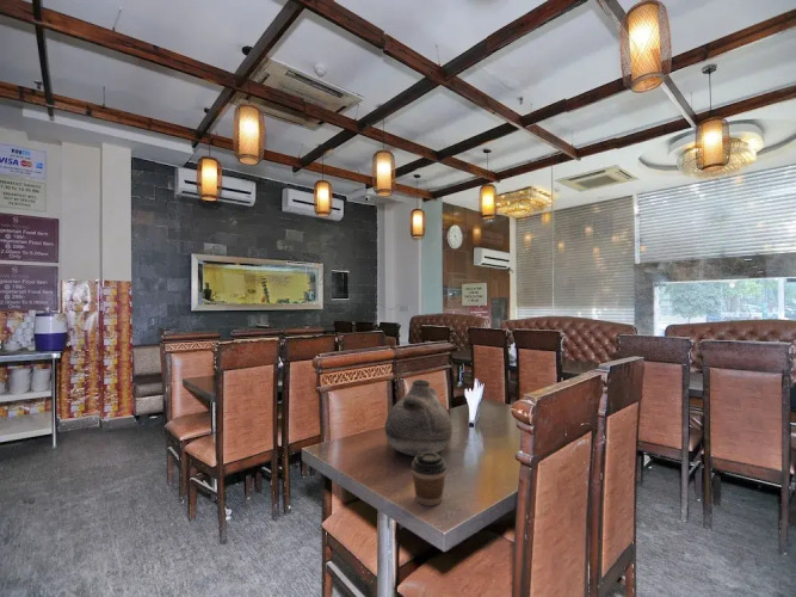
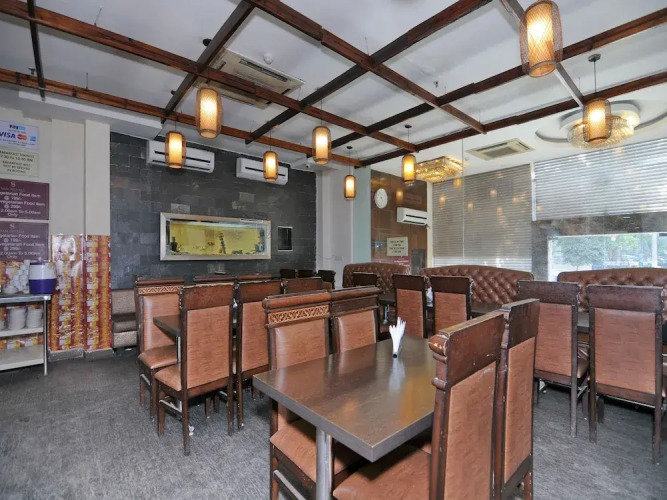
- coffee cup [411,451,448,507]
- vase [384,378,453,457]
